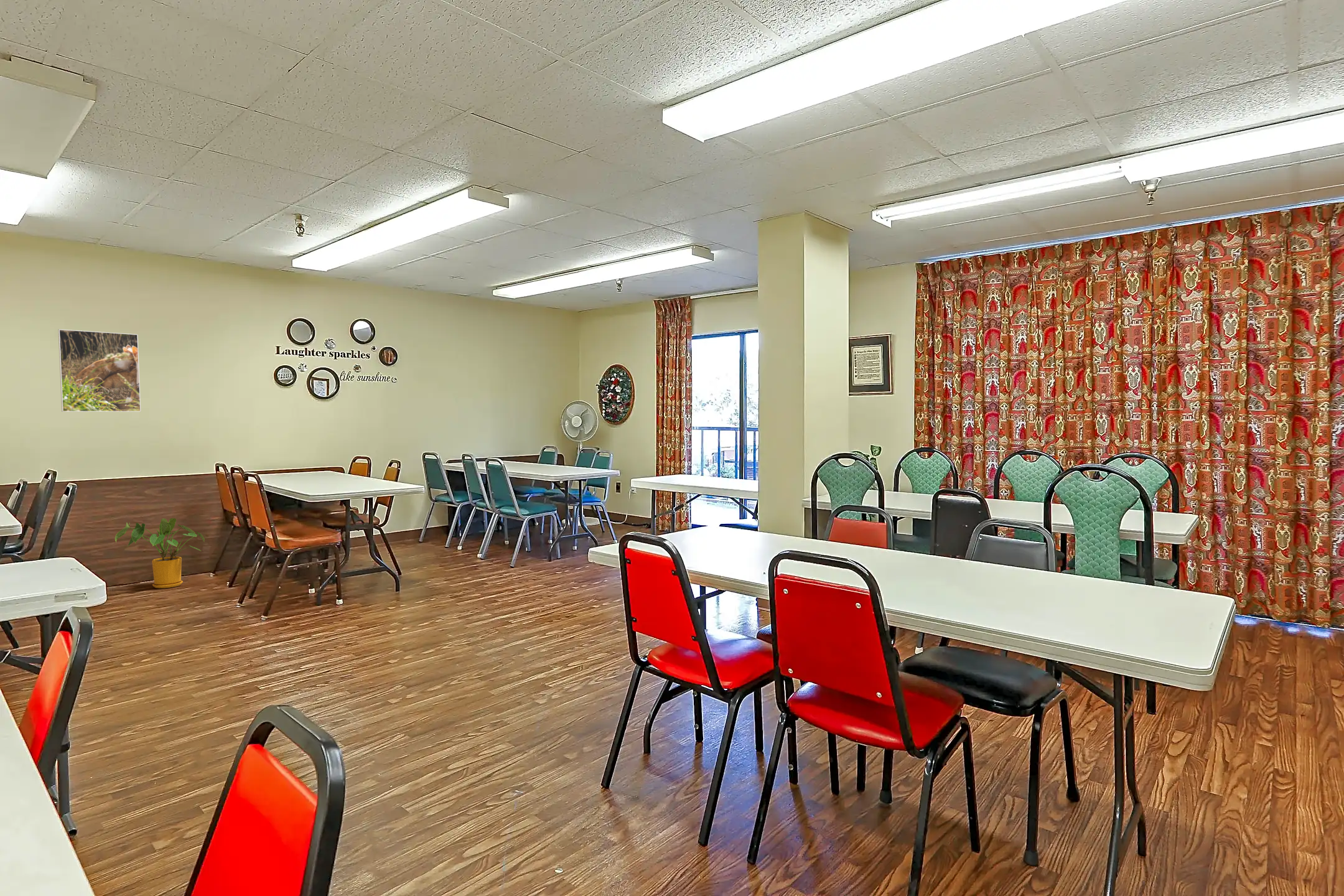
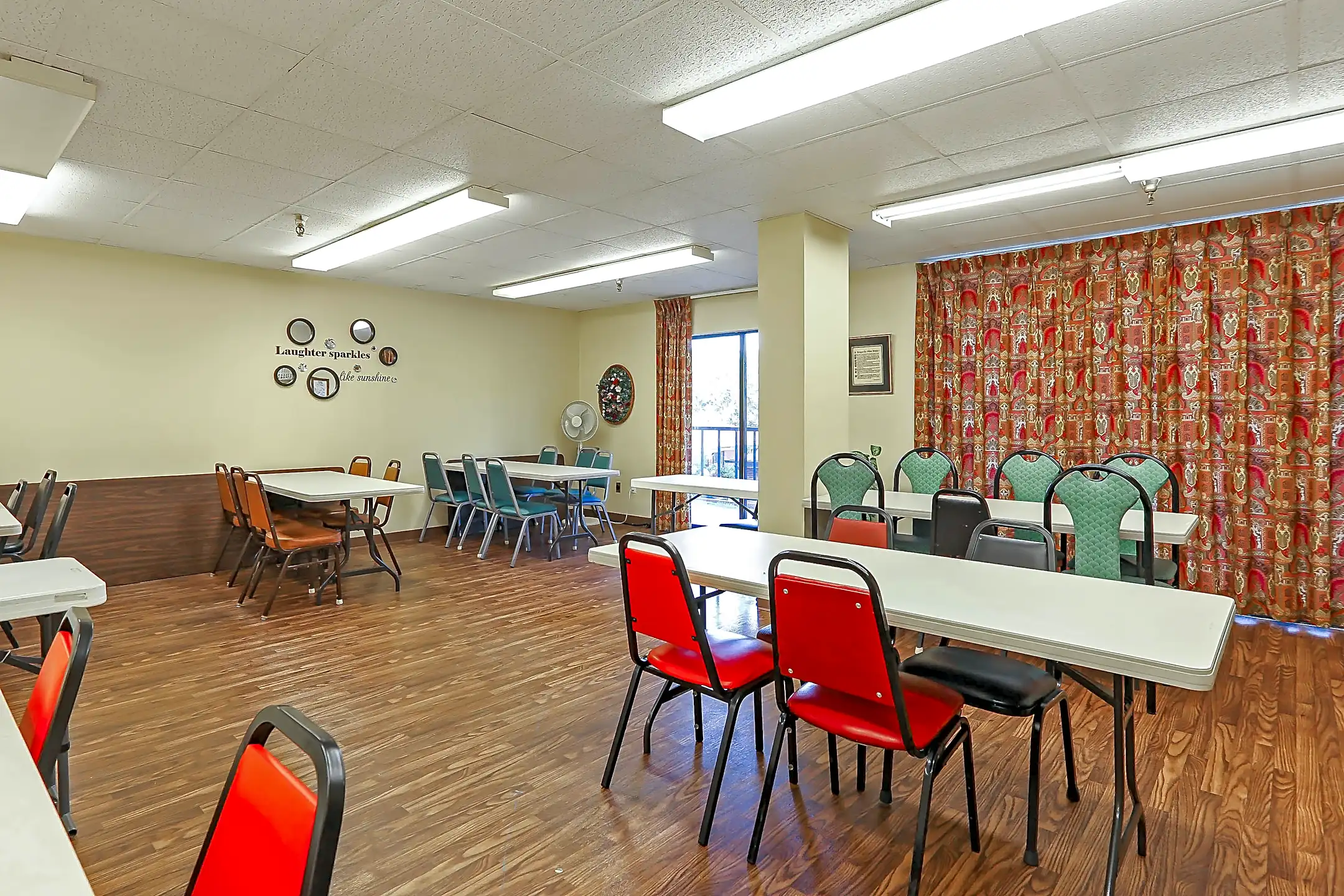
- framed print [58,329,141,413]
- house plant [114,518,205,589]
